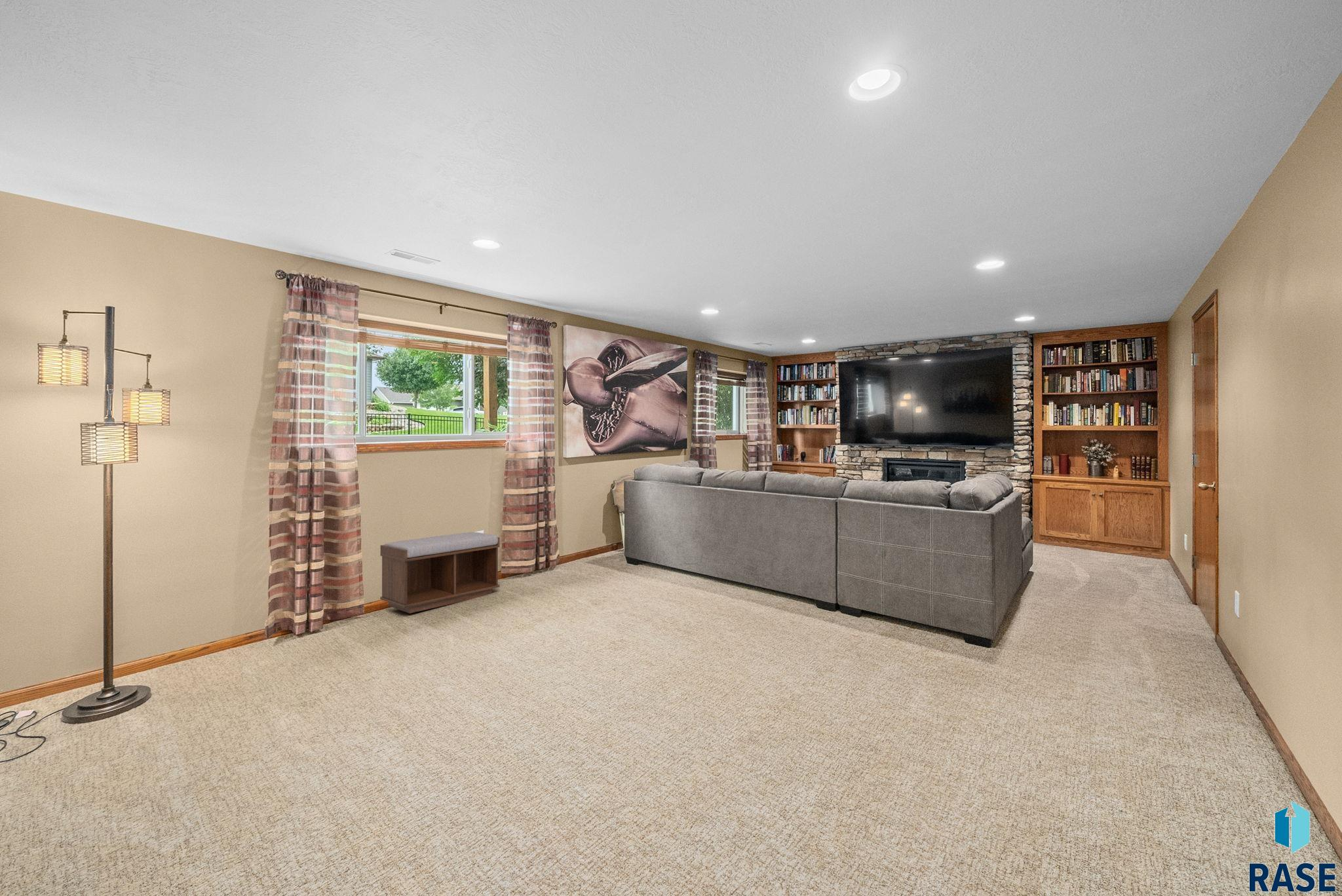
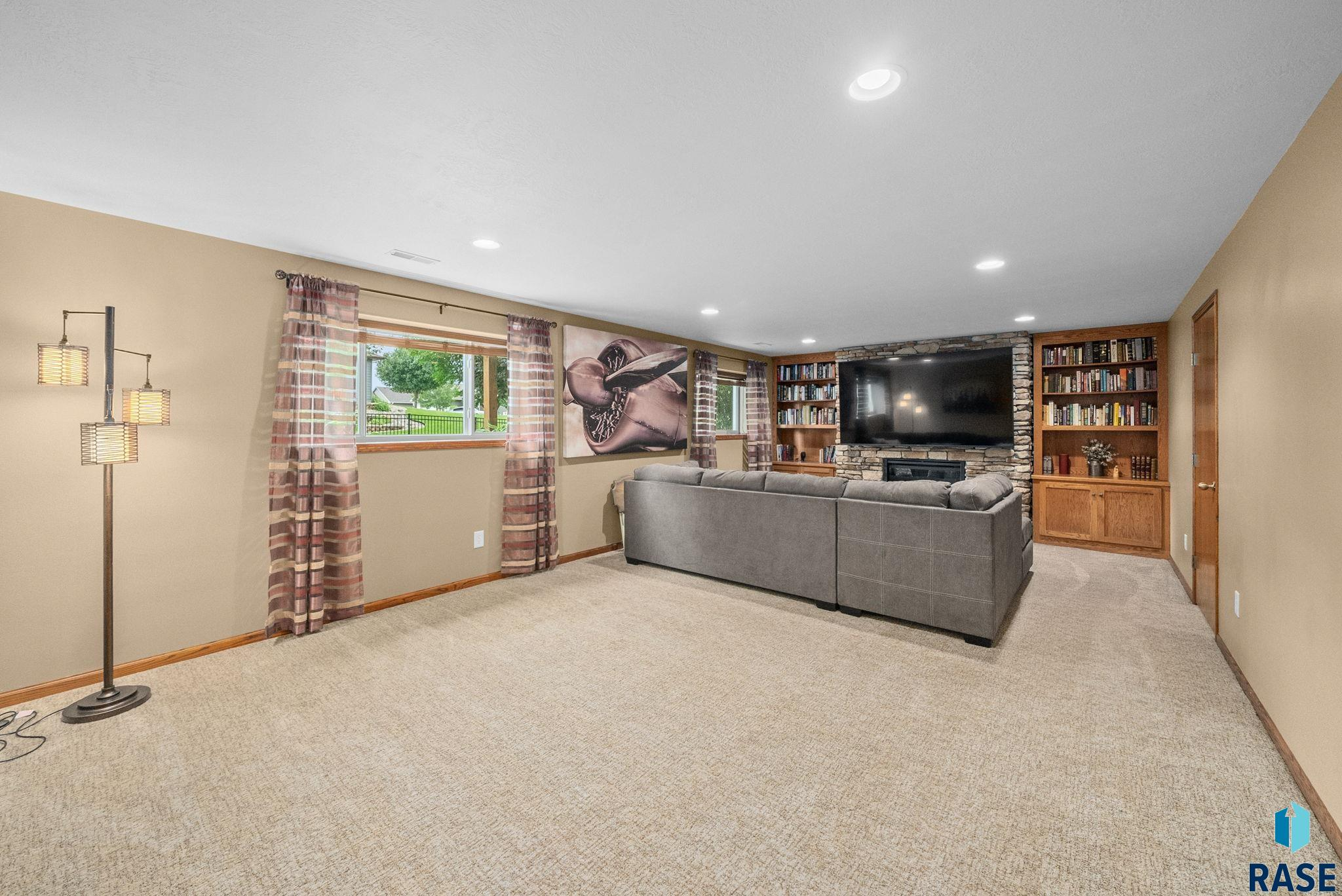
- bench [379,531,501,614]
